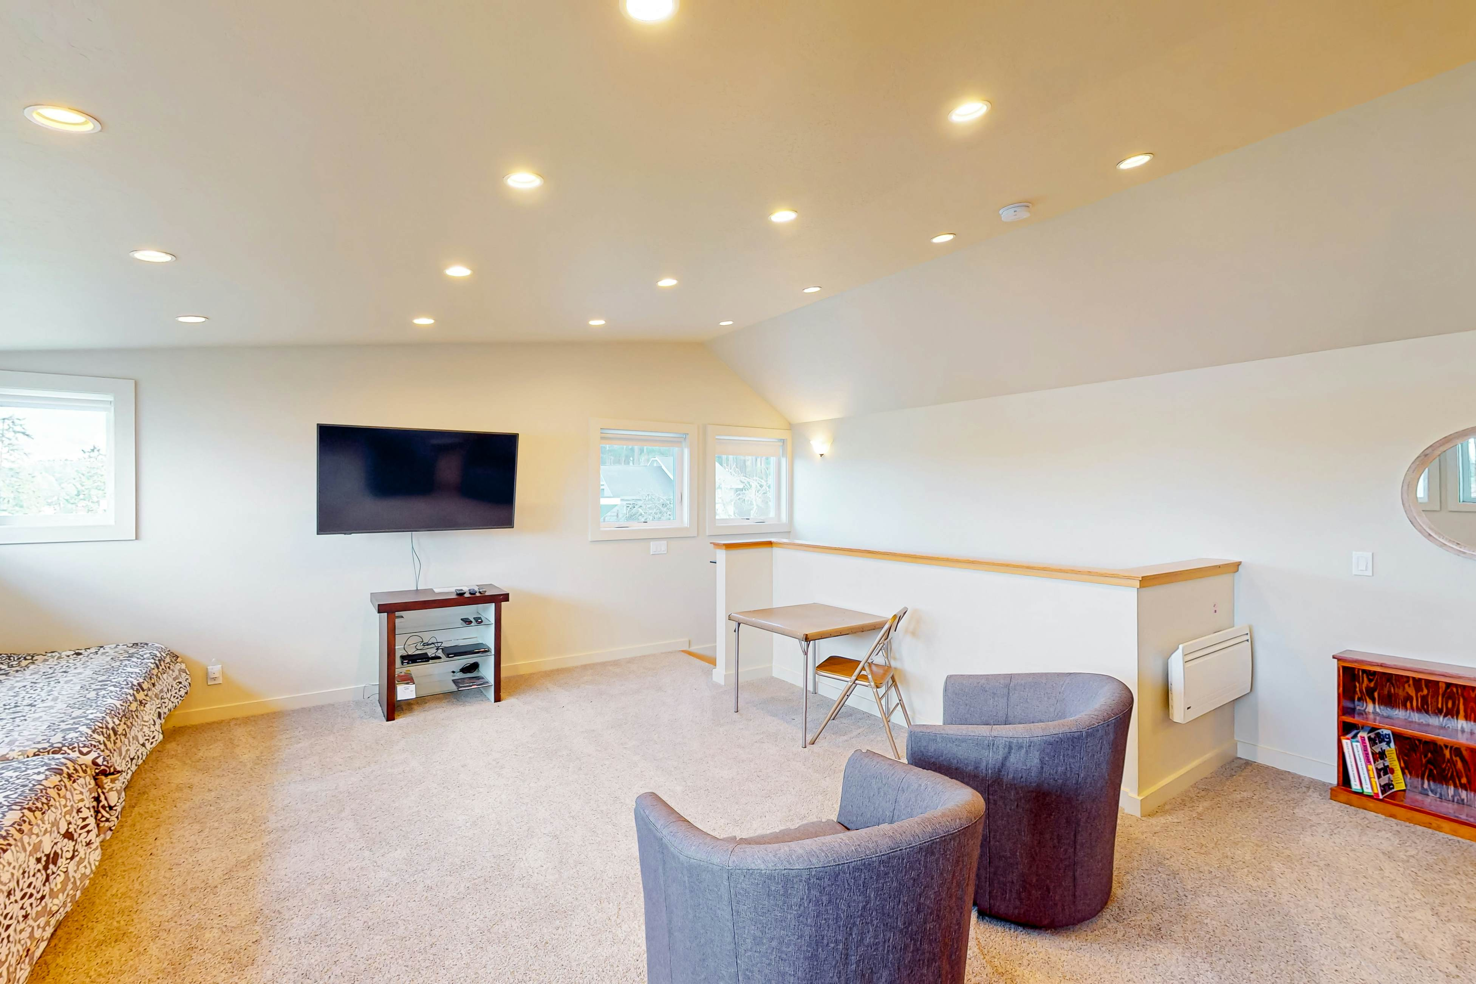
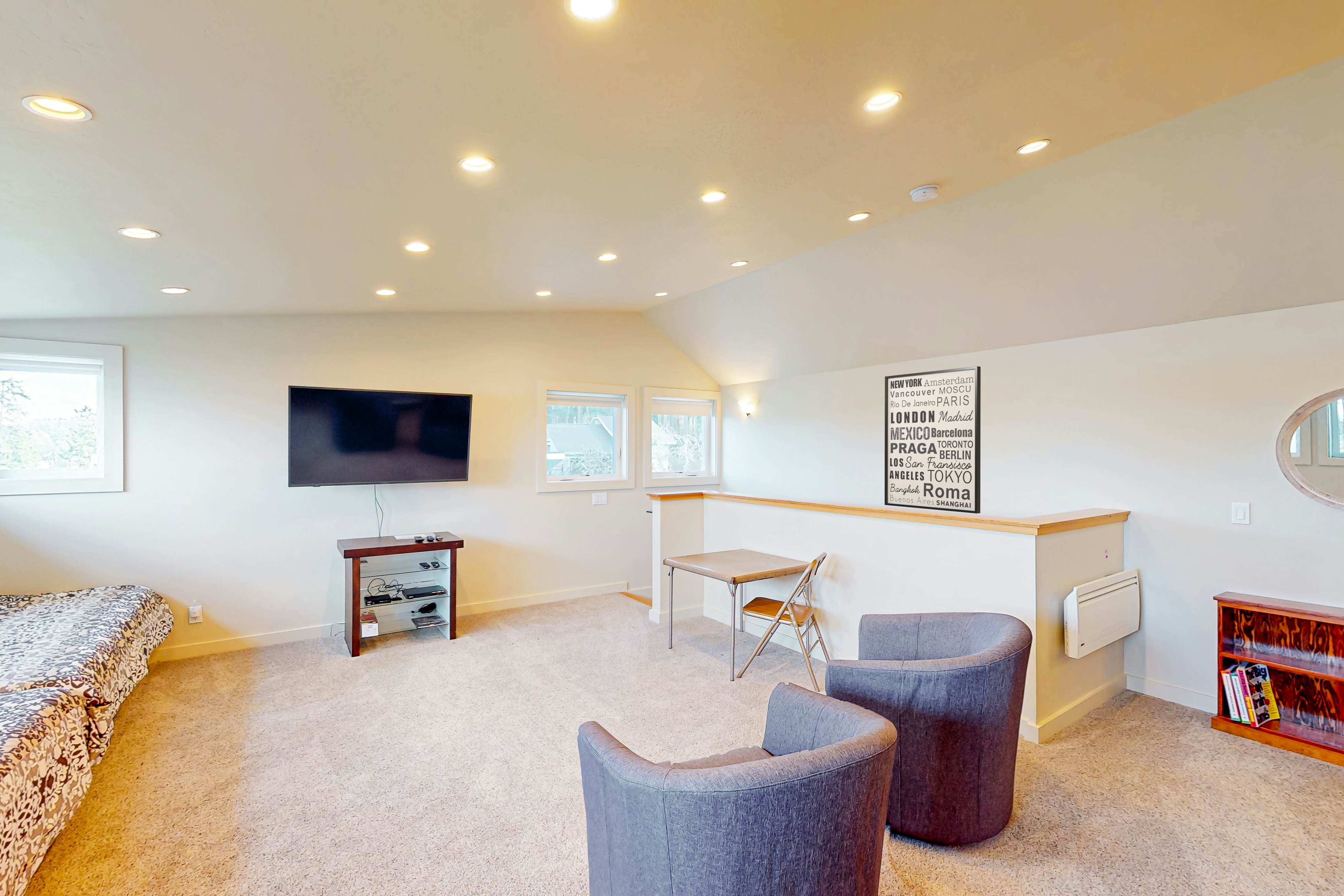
+ wall art [884,366,981,514]
